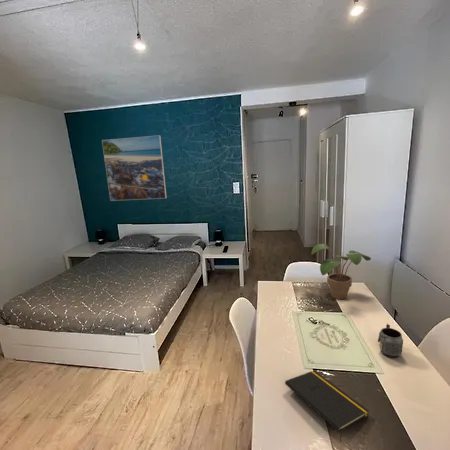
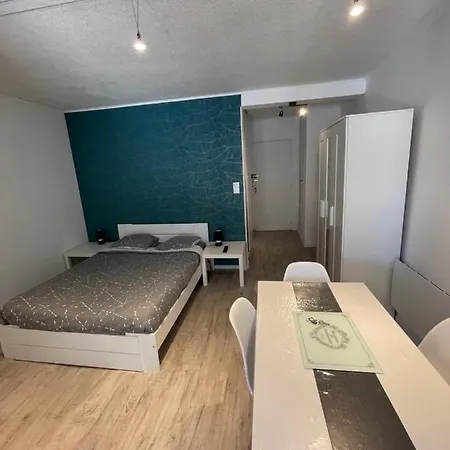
- mug [377,322,404,359]
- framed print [101,134,168,202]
- potted plant [310,243,372,300]
- notepad [284,369,370,443]
